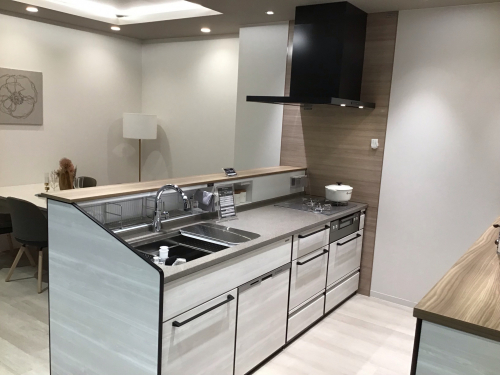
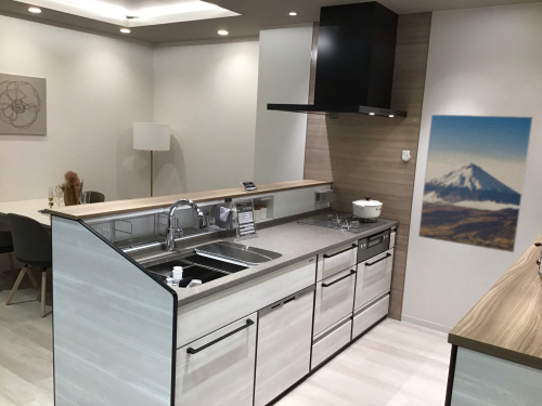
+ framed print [417,114,534,253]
